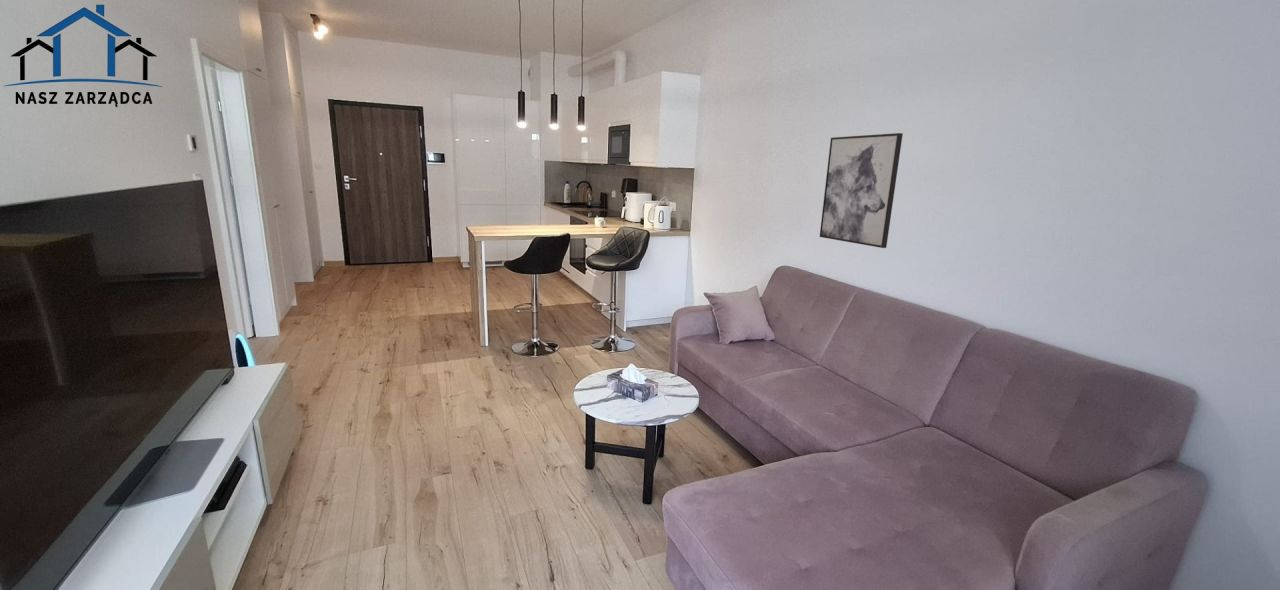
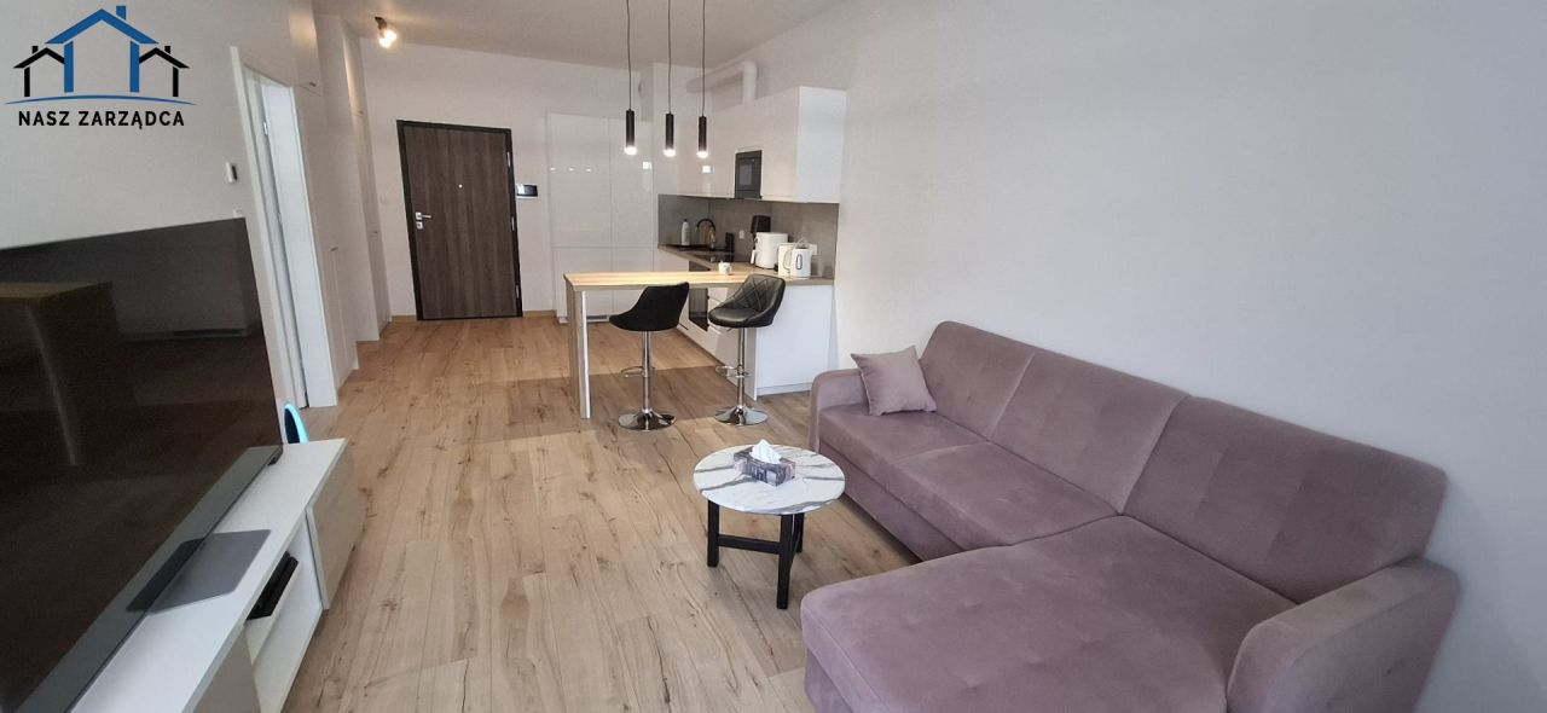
- wall art [819,132,904,249]
